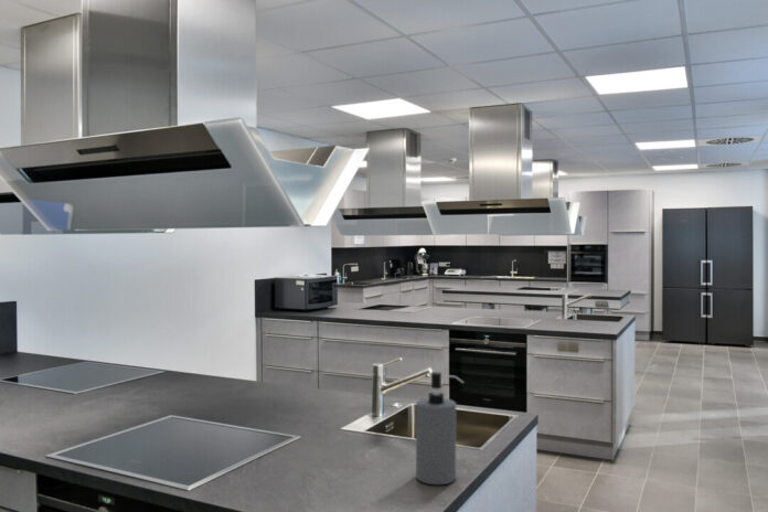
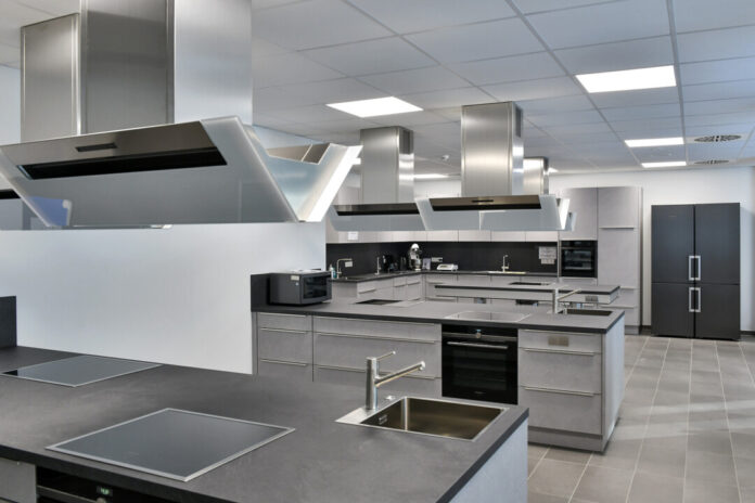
- soap dispenser [415,371,465,486]
